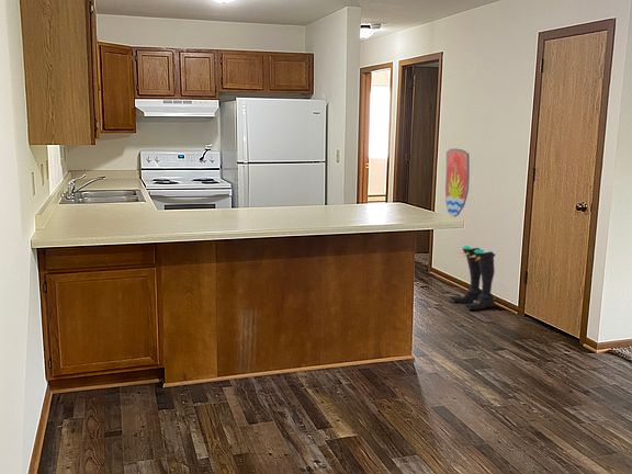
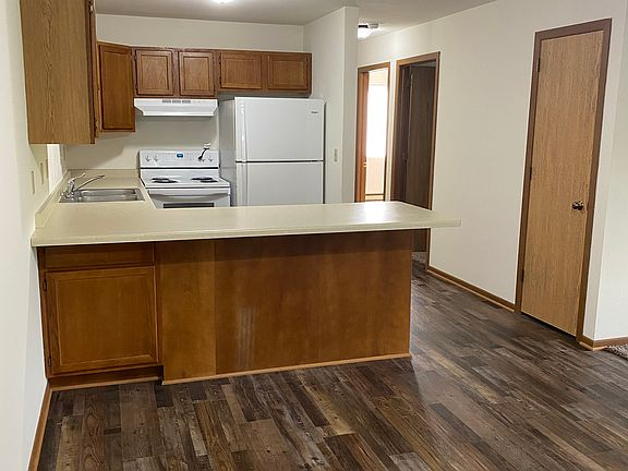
- boots [449,245,496,311]
- decorative shield [444,148,471,218]
